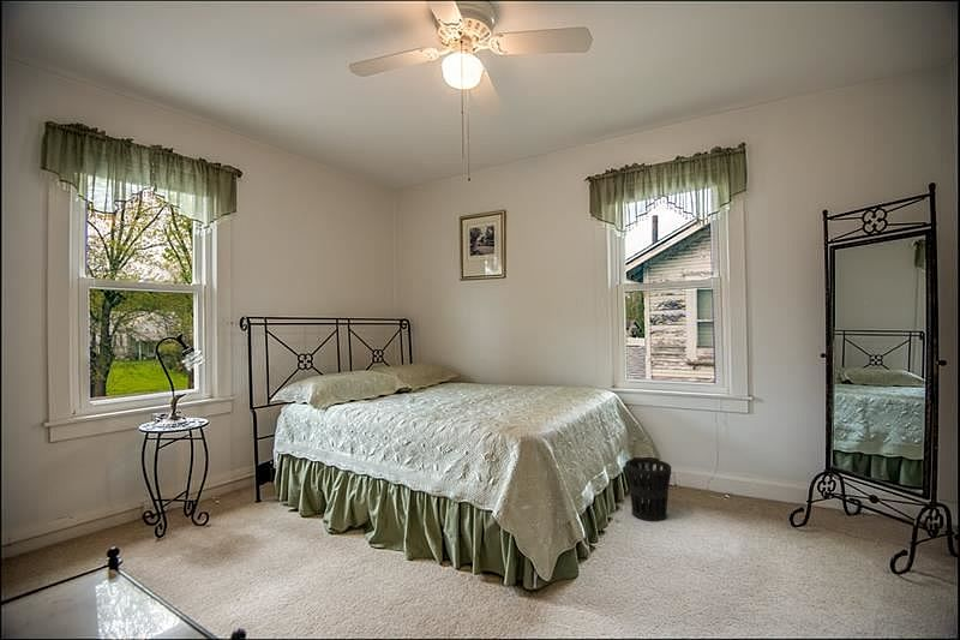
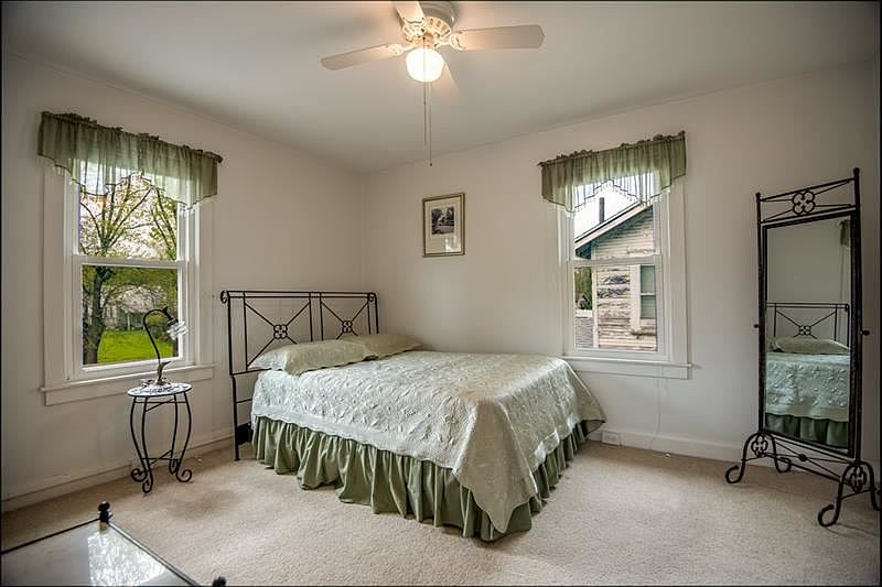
- wastebasket [625,457,672,522]
